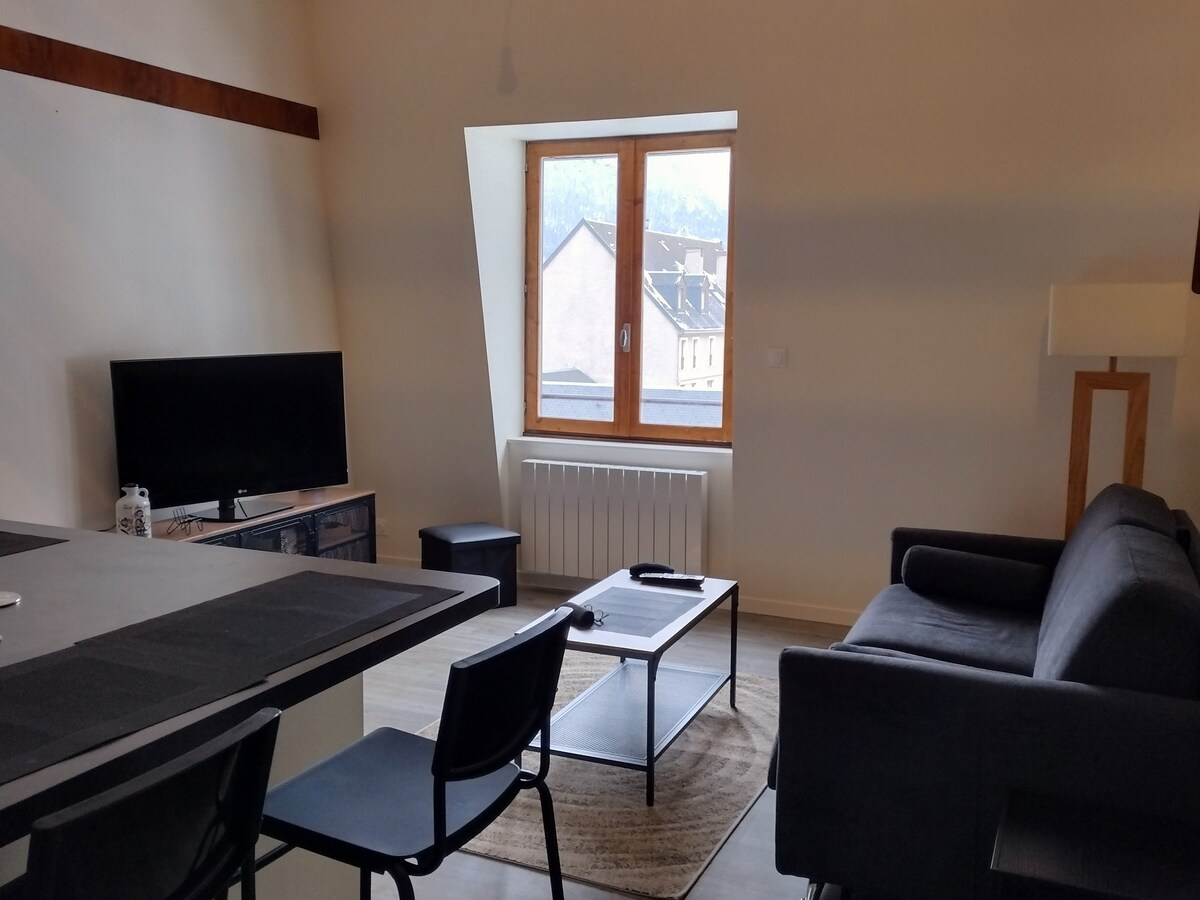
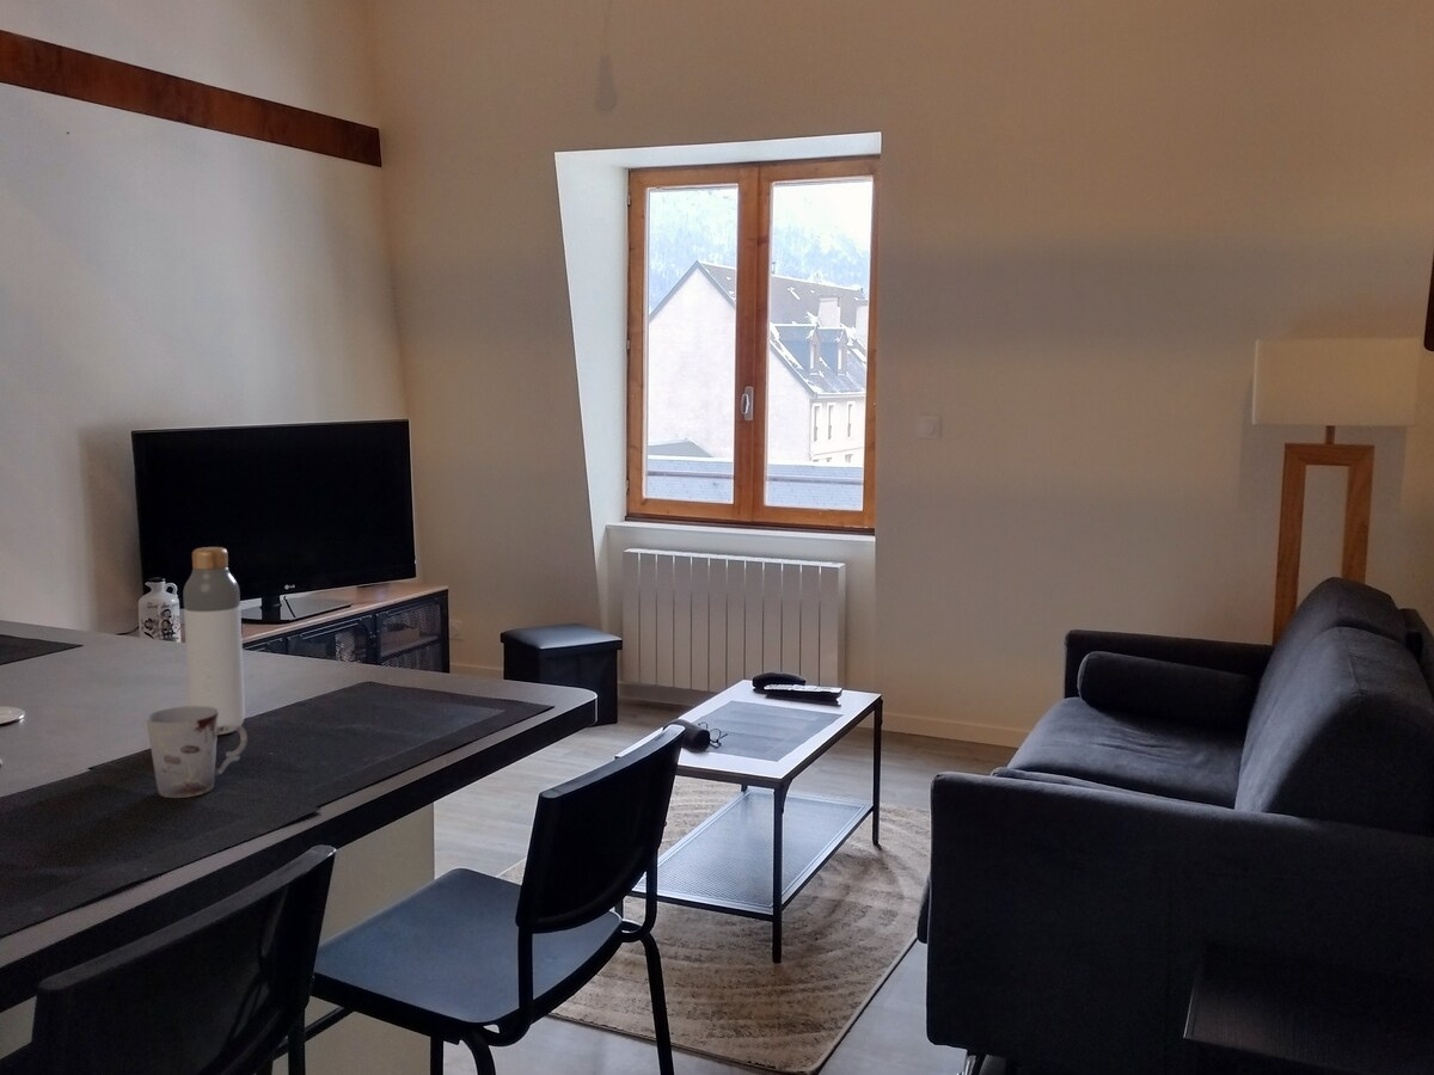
+ cup [145,705,249,799]
+ bottle [183,546,246,736]
